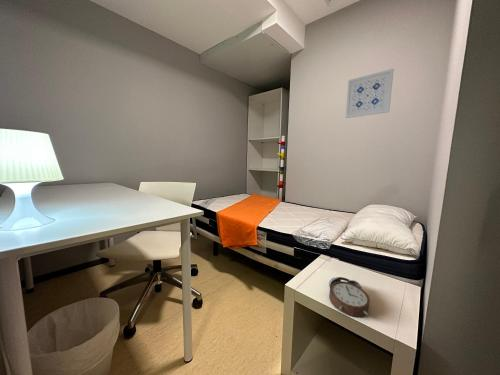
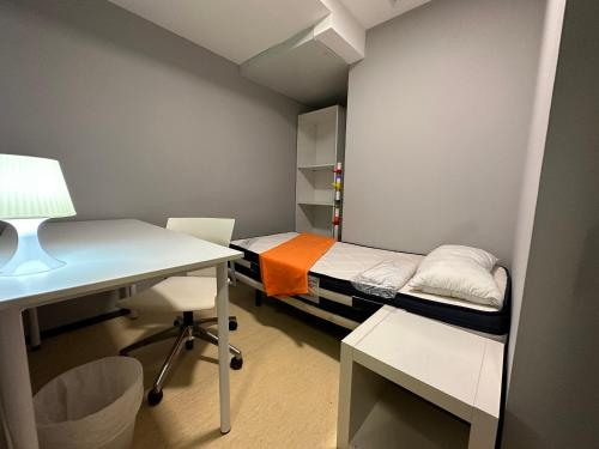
- alarm clock [328,276,371,318]
- wall art [345,68,395,119]
